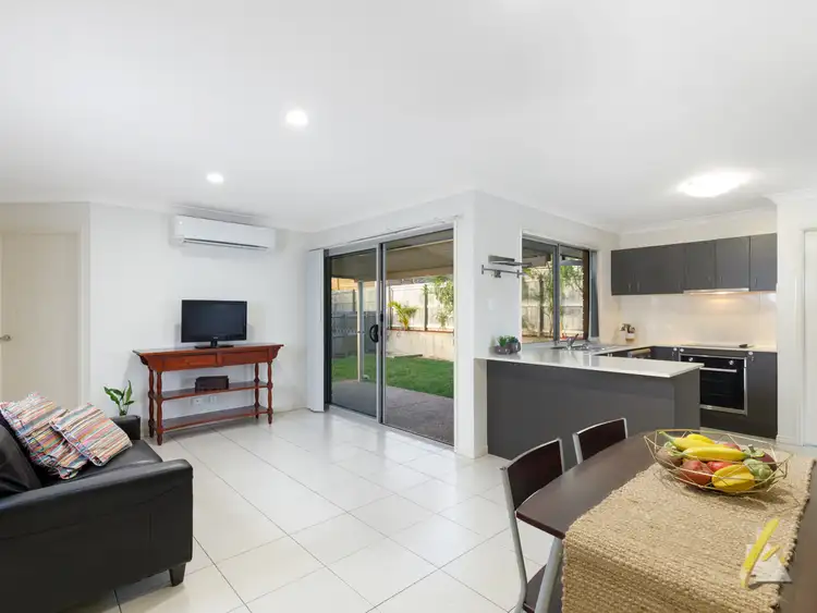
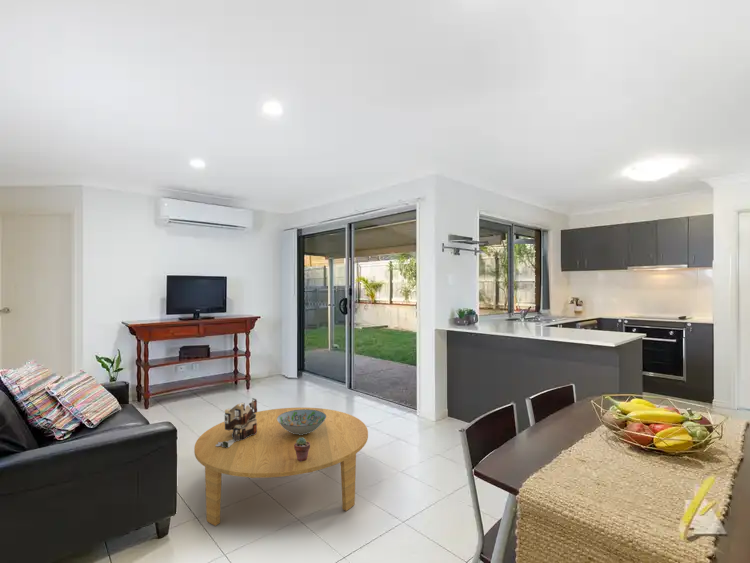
+ ruined building [216,397,258,448]
+ coffee table [193,407,369,527]
+ potted succulent [294,437,310,461]
+ decorative bowl [277,409,326,435]
